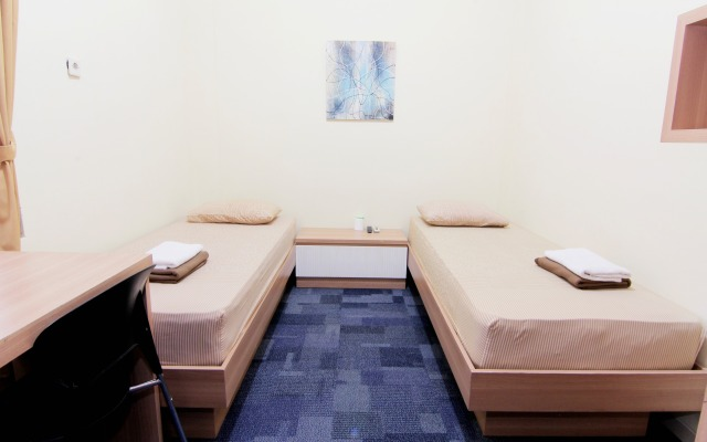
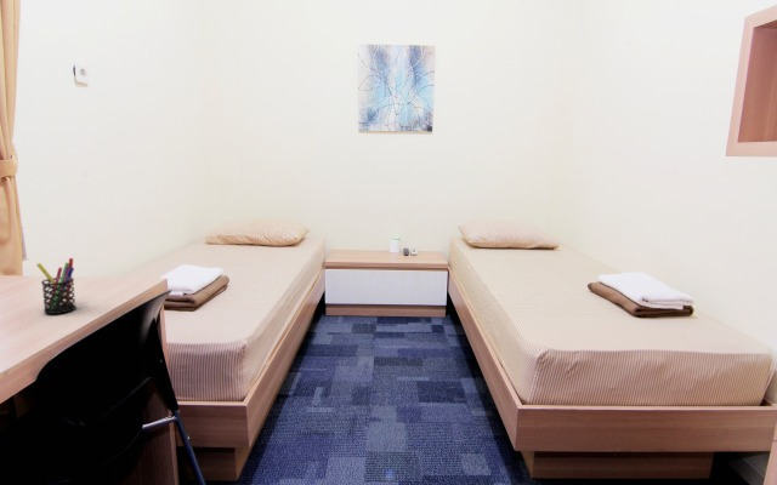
+ pen holder [35,257,78,315]
